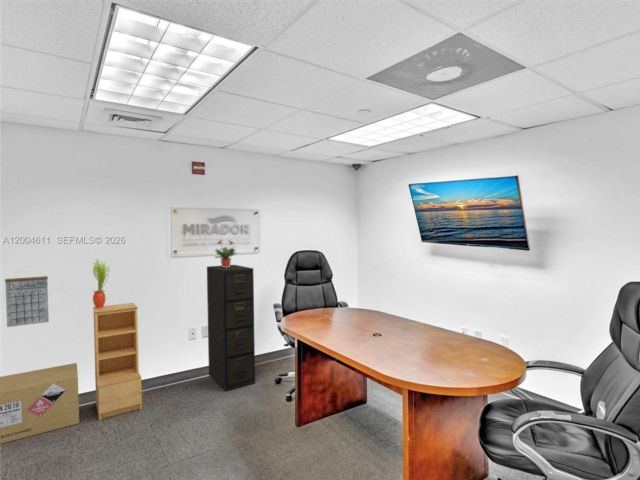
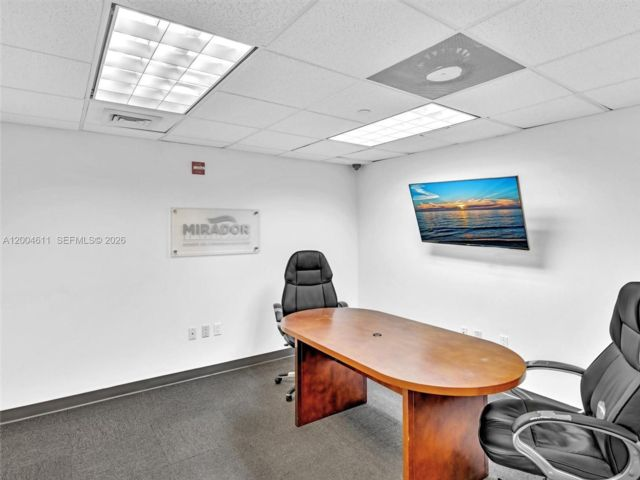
- potted plant [92,258,112,308]
- filing cabinet [206,264,256,392]
- cardboard box [0,362,80,445]
- bookshelf [92,302,143,421]
- potted plant [213,238,239,268]
- calendar [4,265,50,328]
